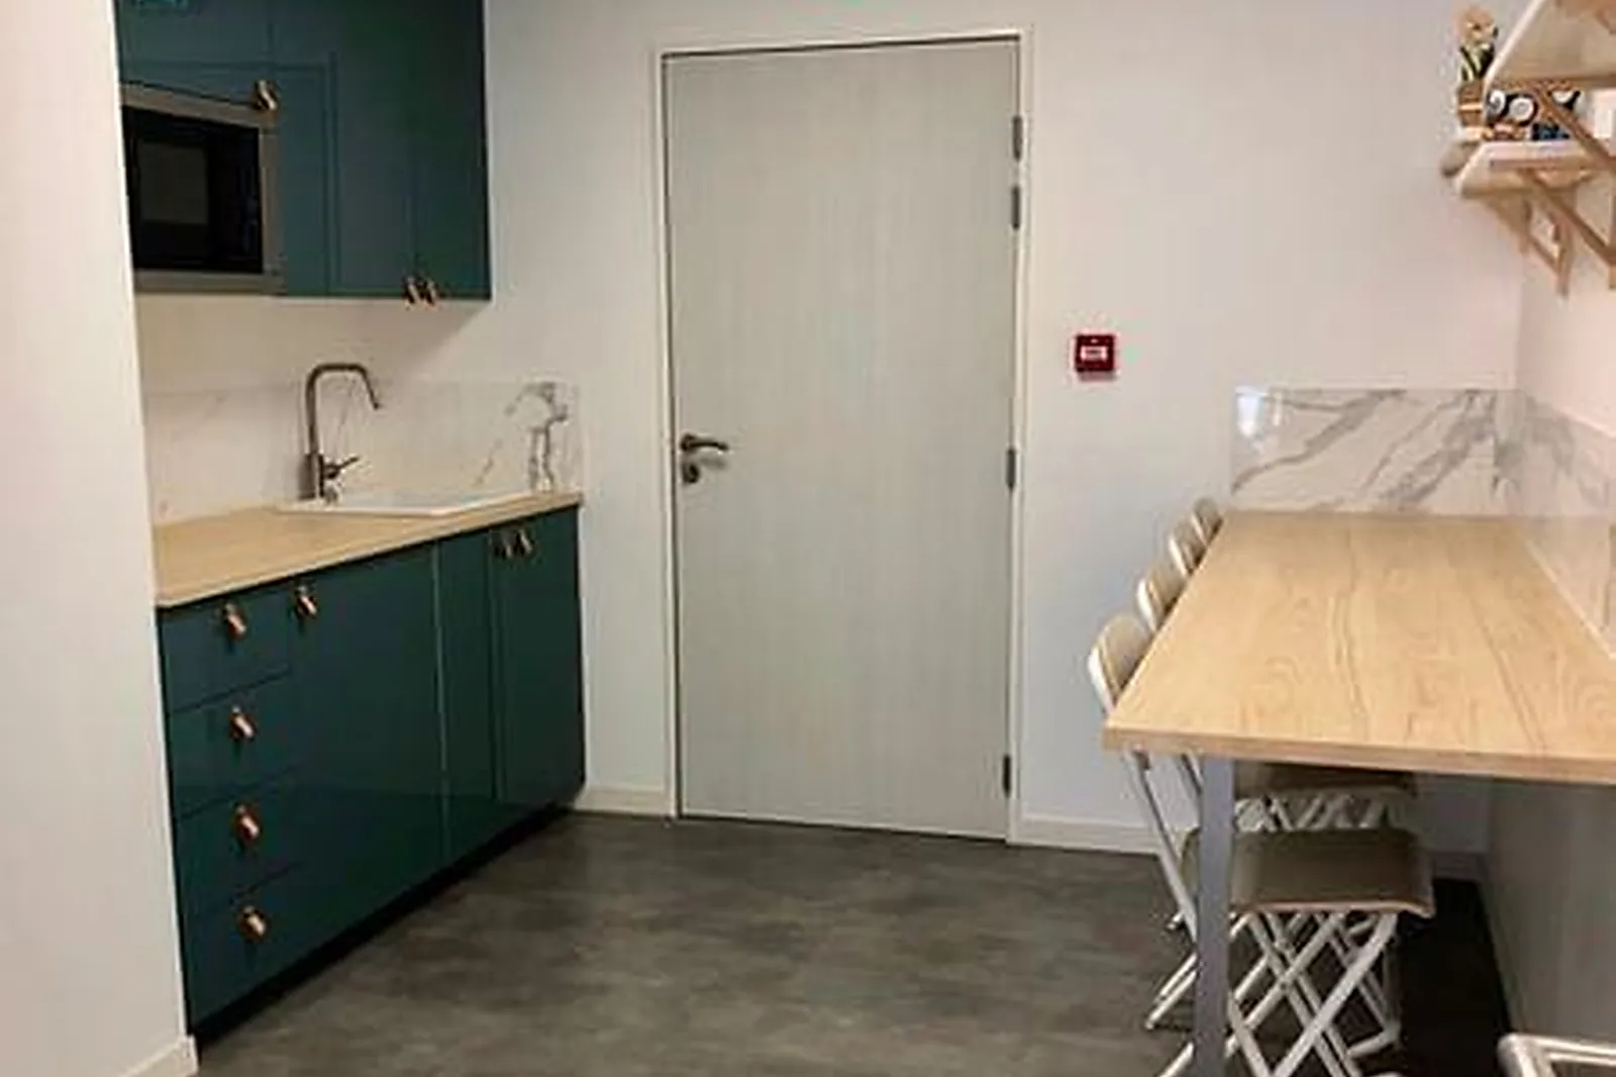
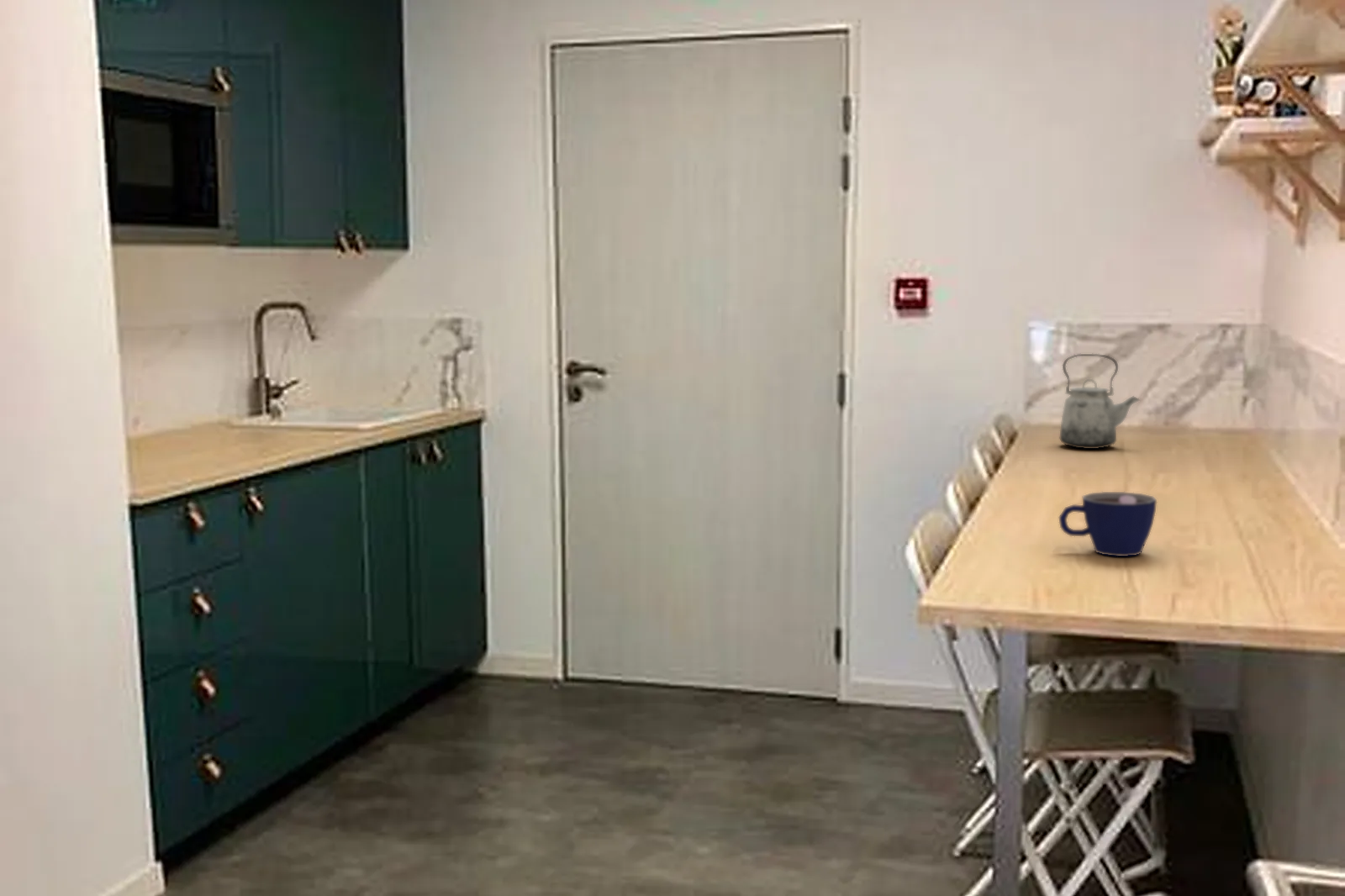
+ kettle [1059,353,1141,450]
+ cup [1058,491,1158,557]
